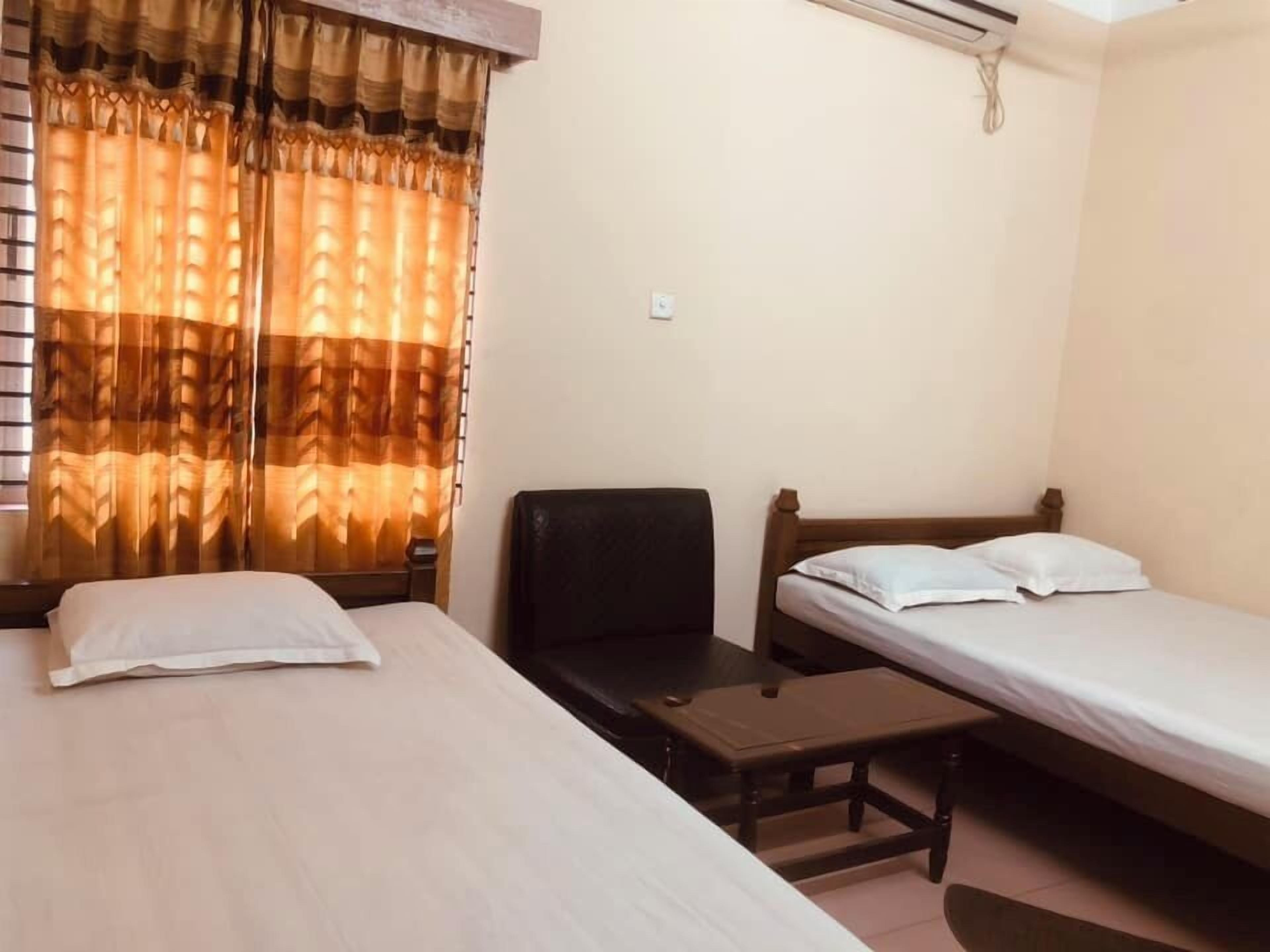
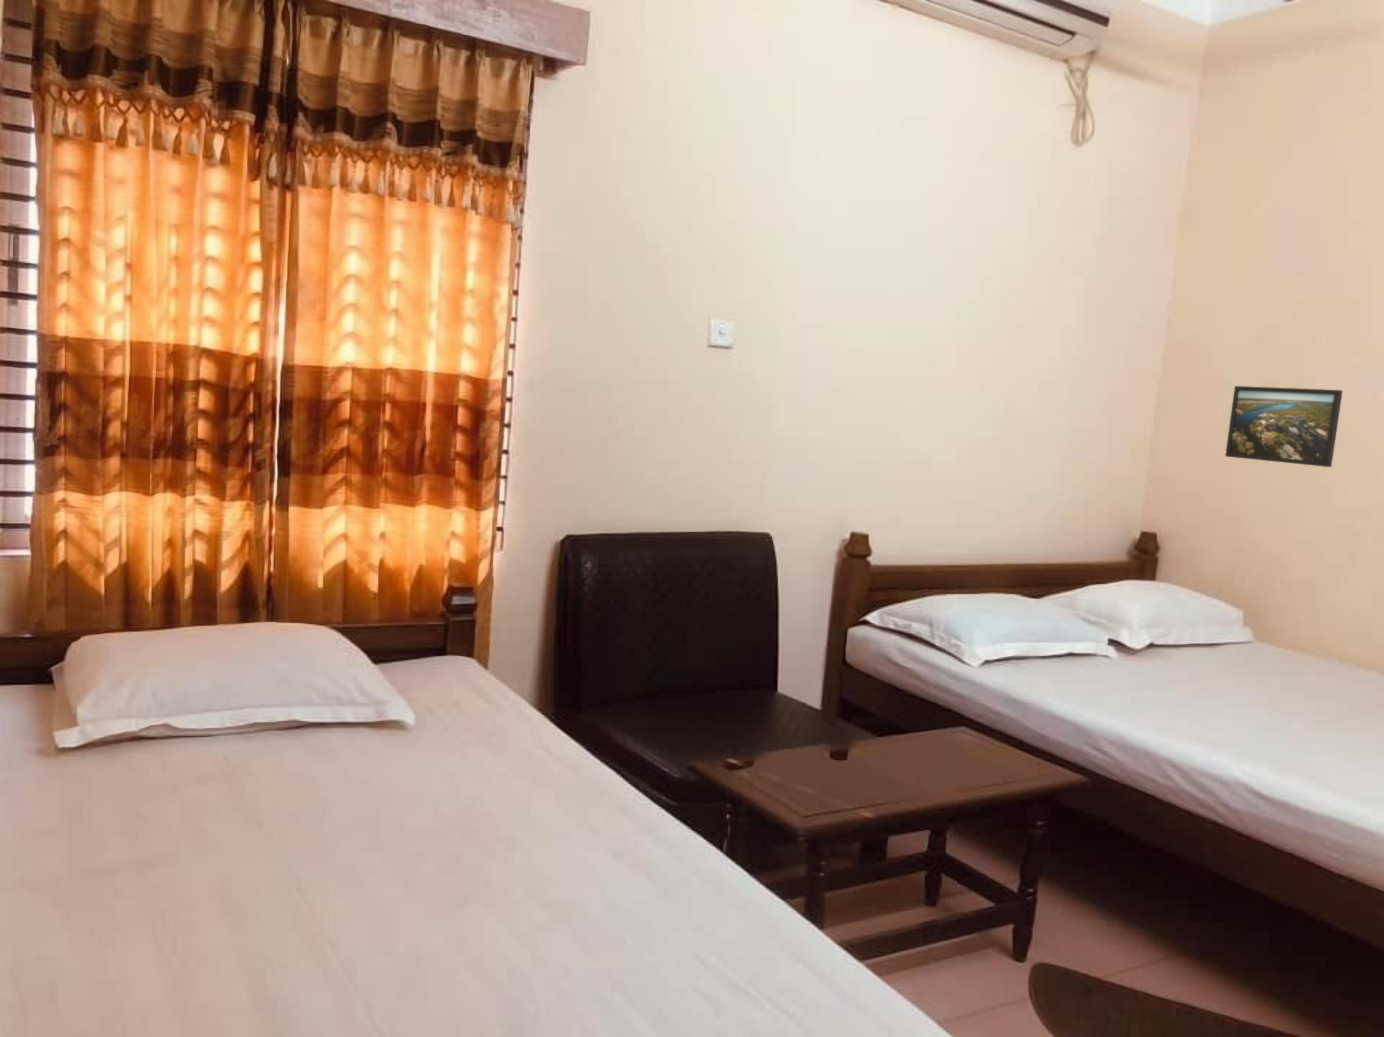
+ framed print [1225,386,1343,467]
